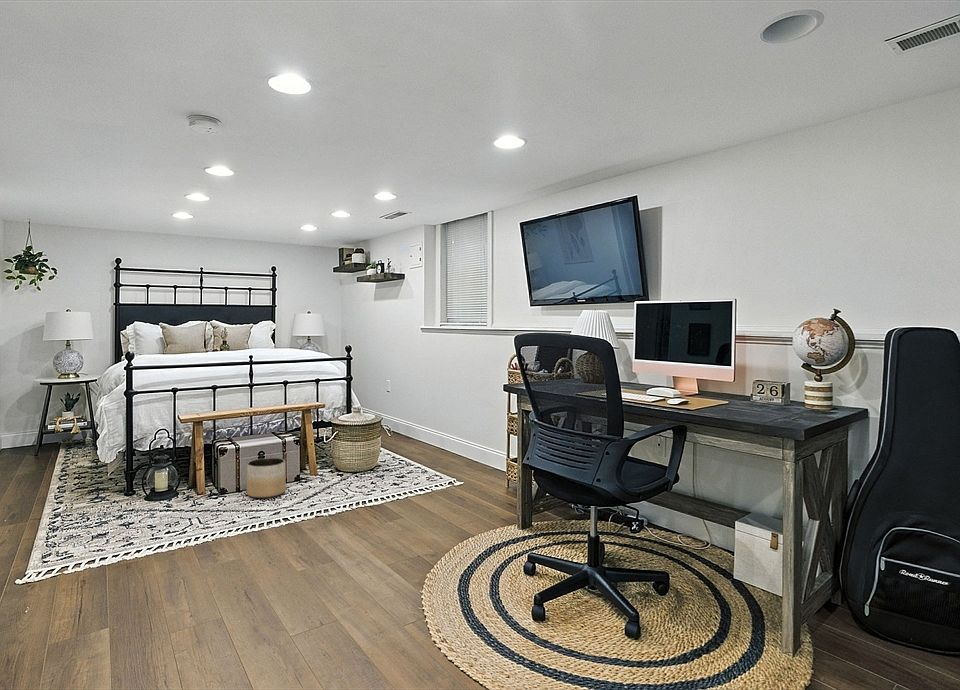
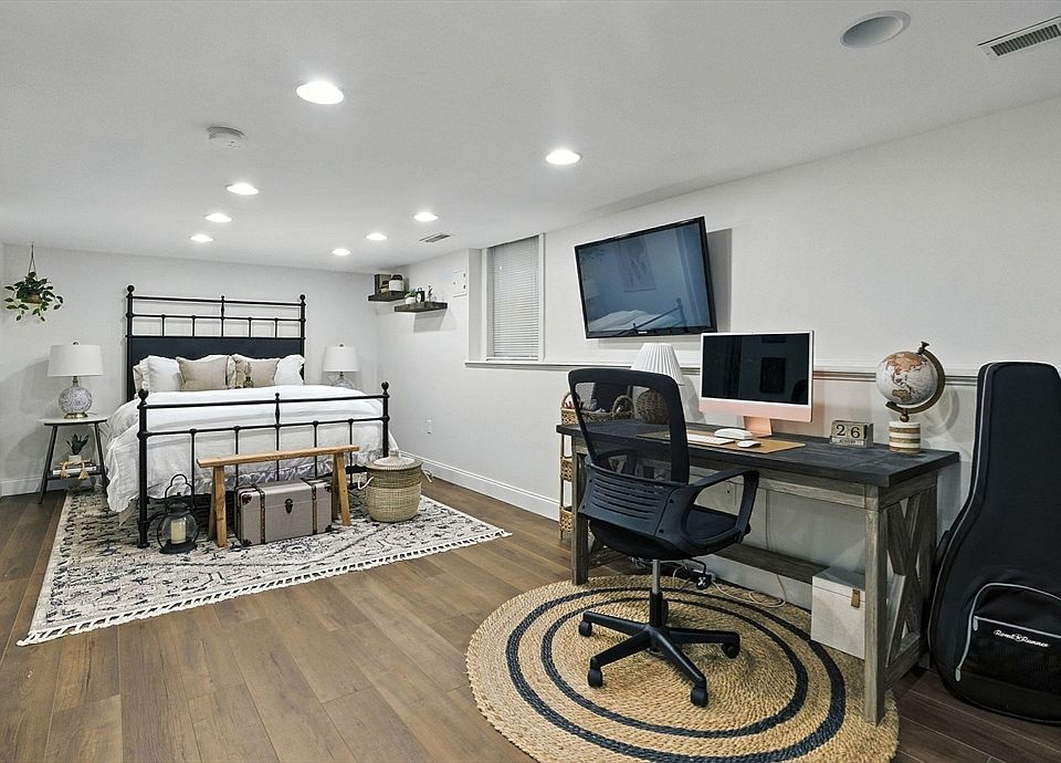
- planter [246,457,287,499]
